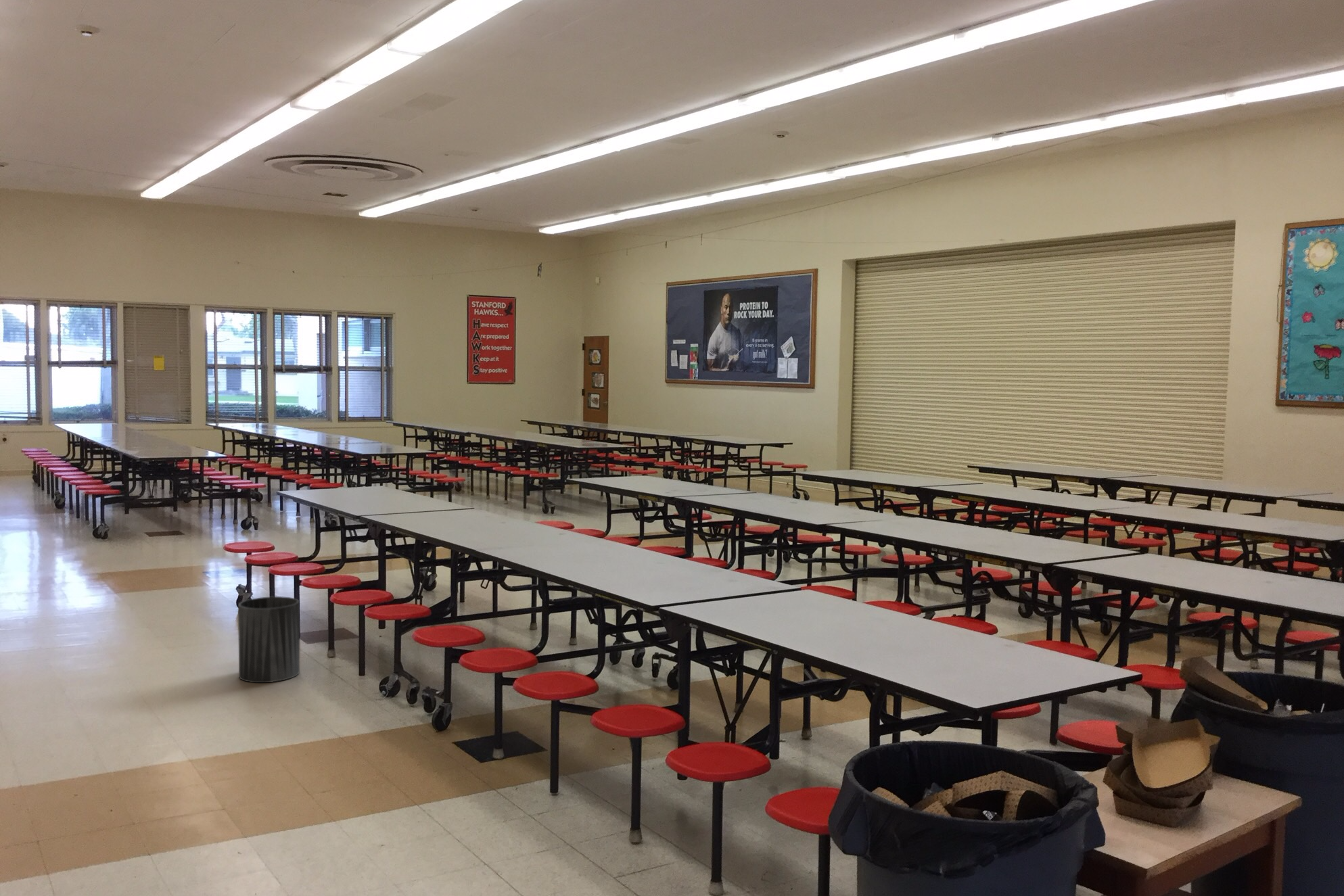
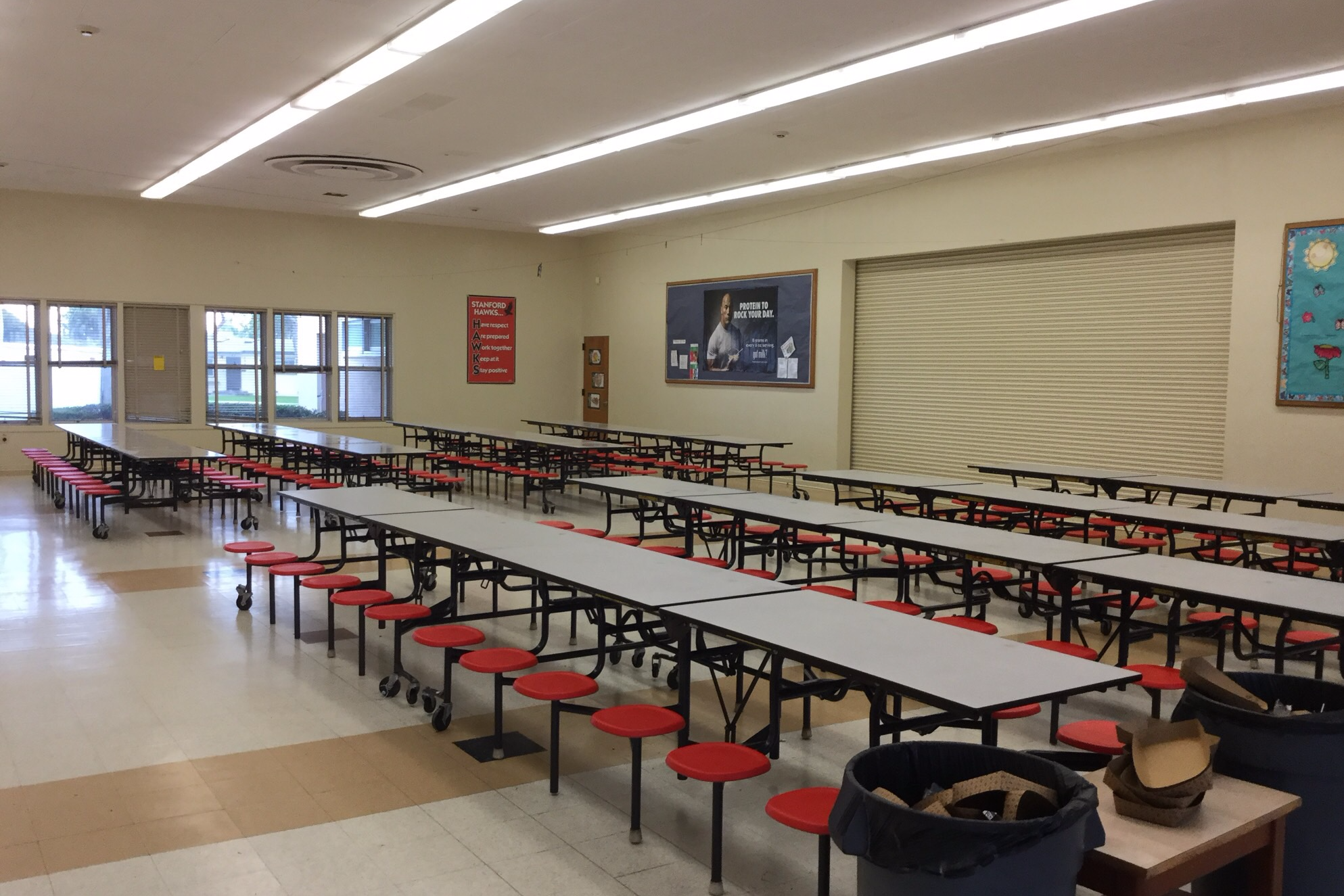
- trash can [237,596,300,683]
